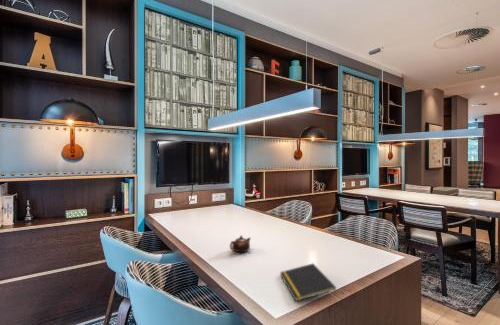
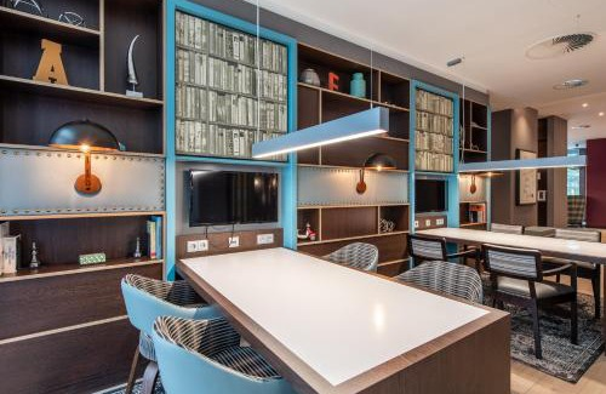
- teapot [229,234,252,253]
- notepad [279,262,337,302]
